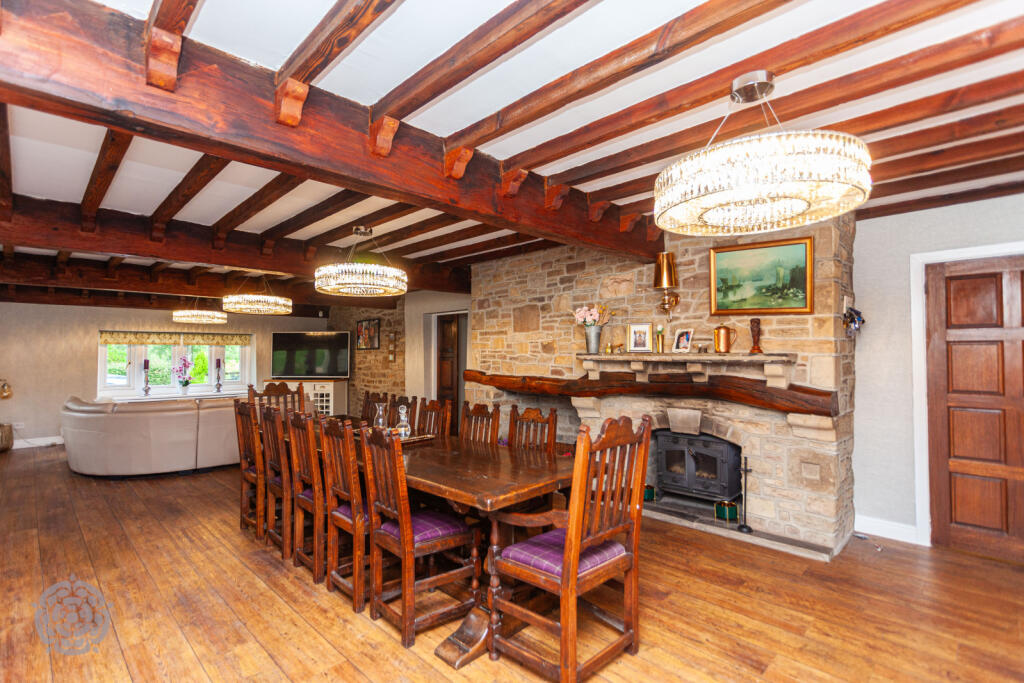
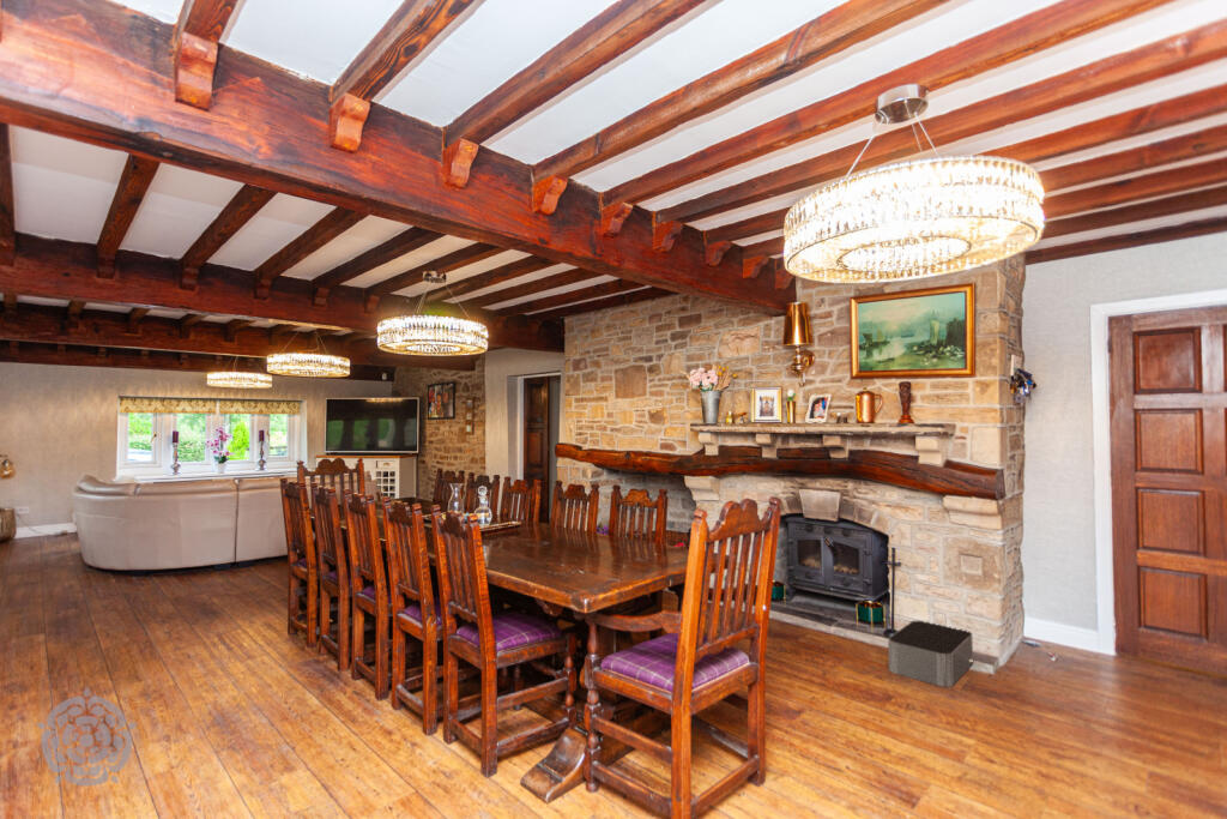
+ storage bin [887,620,974,688]
